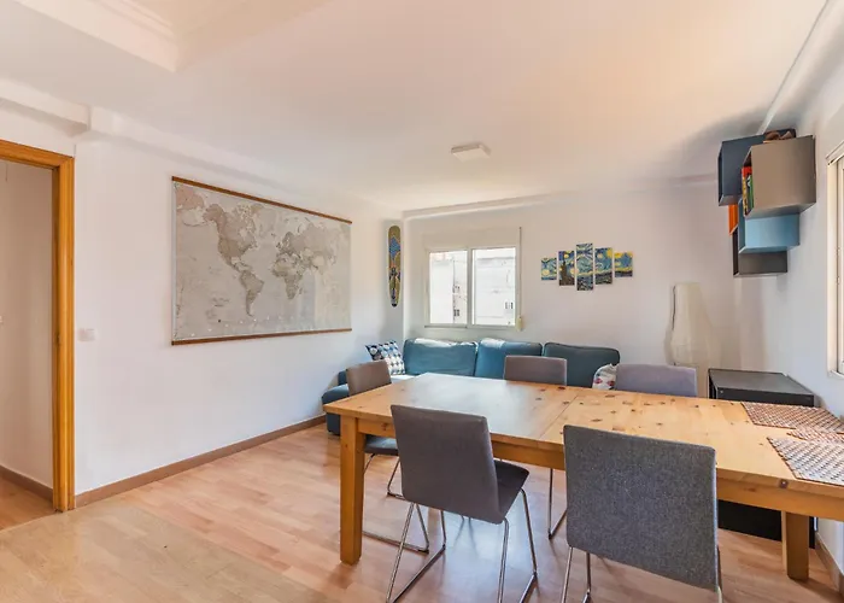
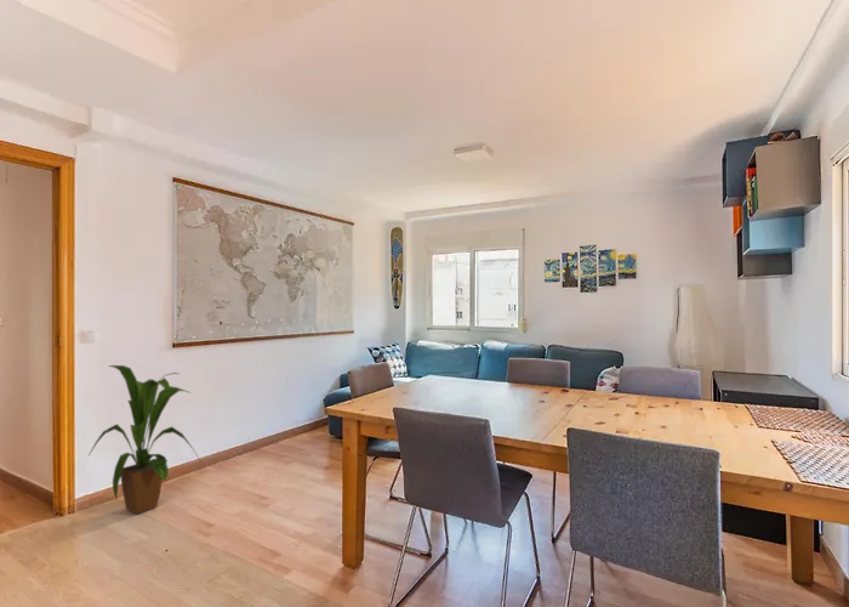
+ house plant [87,364,201,516]
